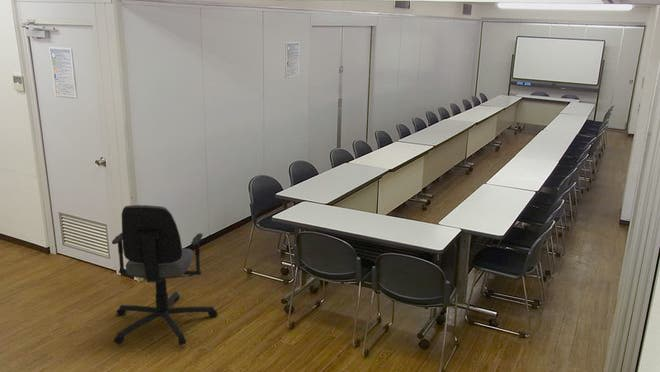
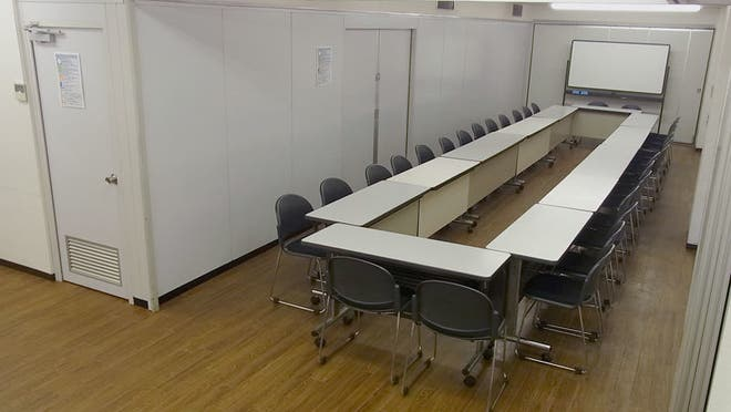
- office chair [111,204,219,347]
